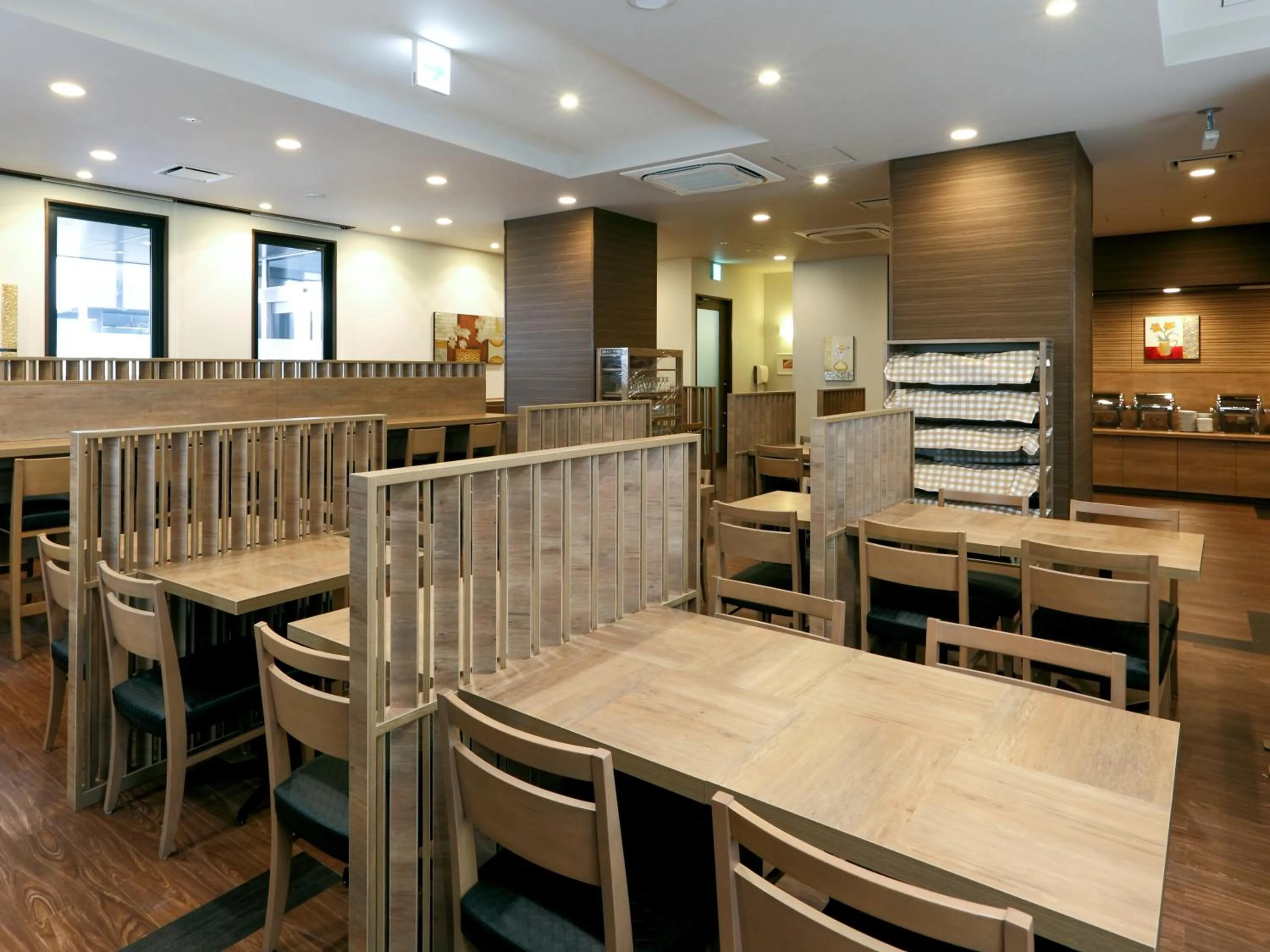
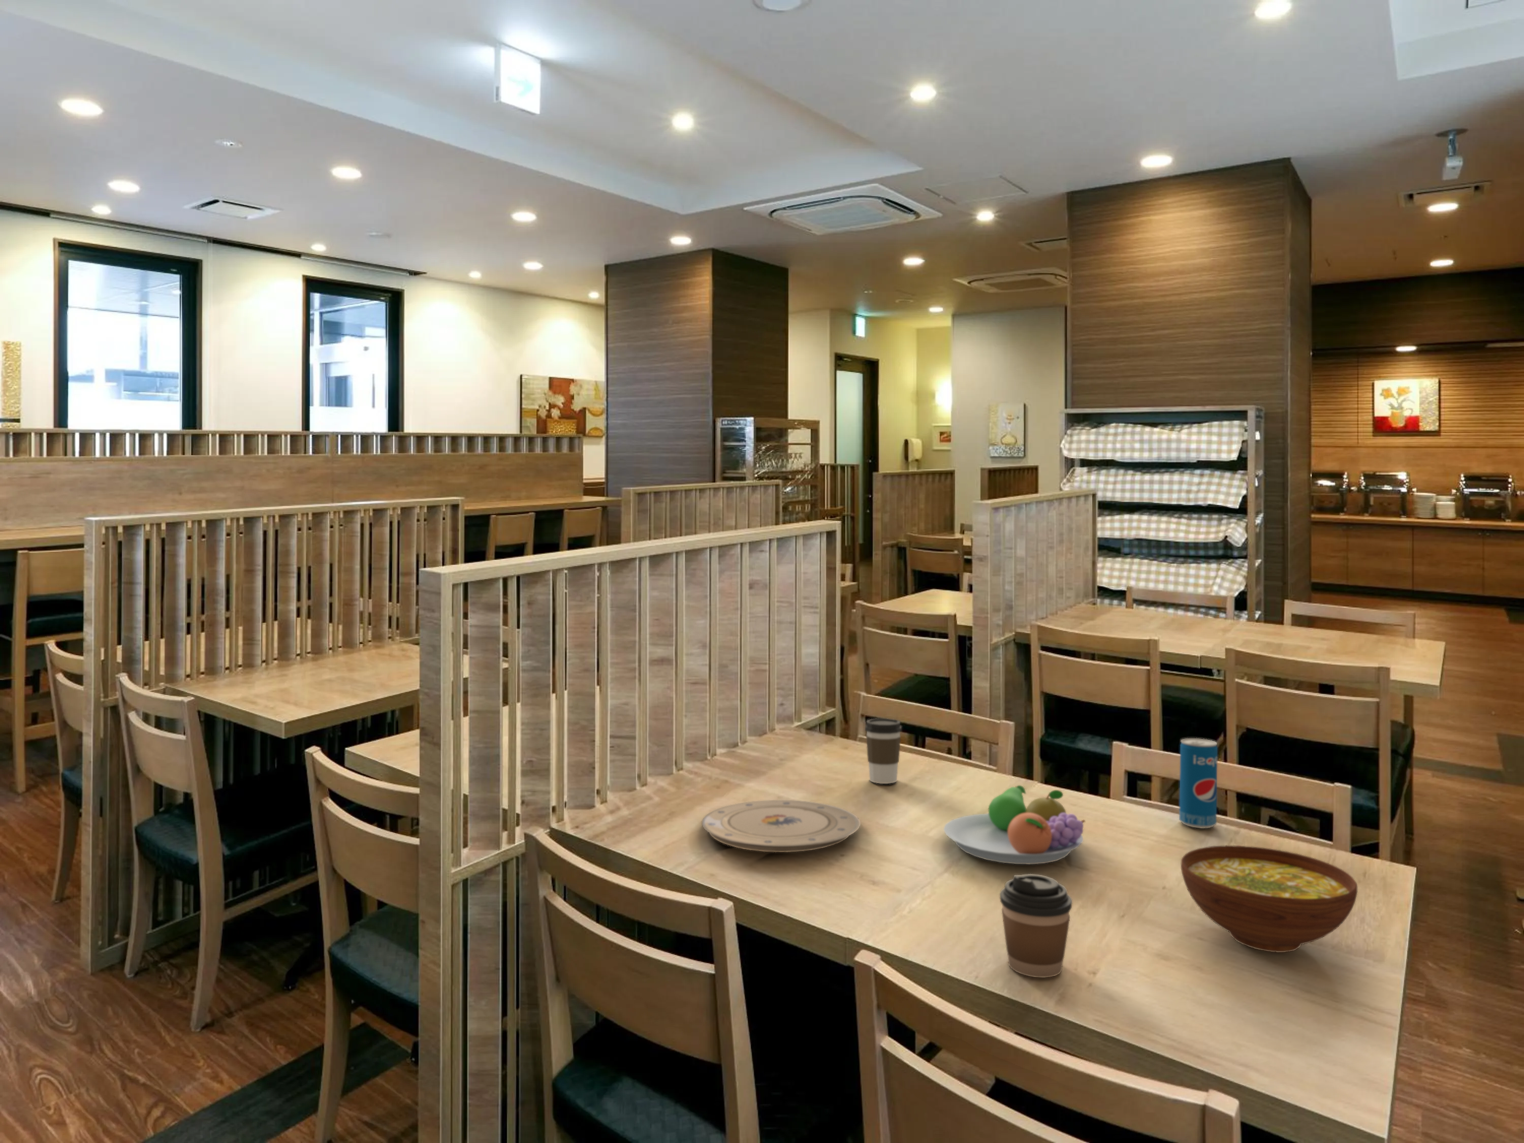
+ coffee cup [865,718,902,784]
+ fruit bowl [943,785,1086,864]
+ plate [701,800,862,852]
+ coffee cup [1000,873,1073,977]
+ bowl [1180,845,1358,953]
+ beverage can [1178,737,1218,828]
